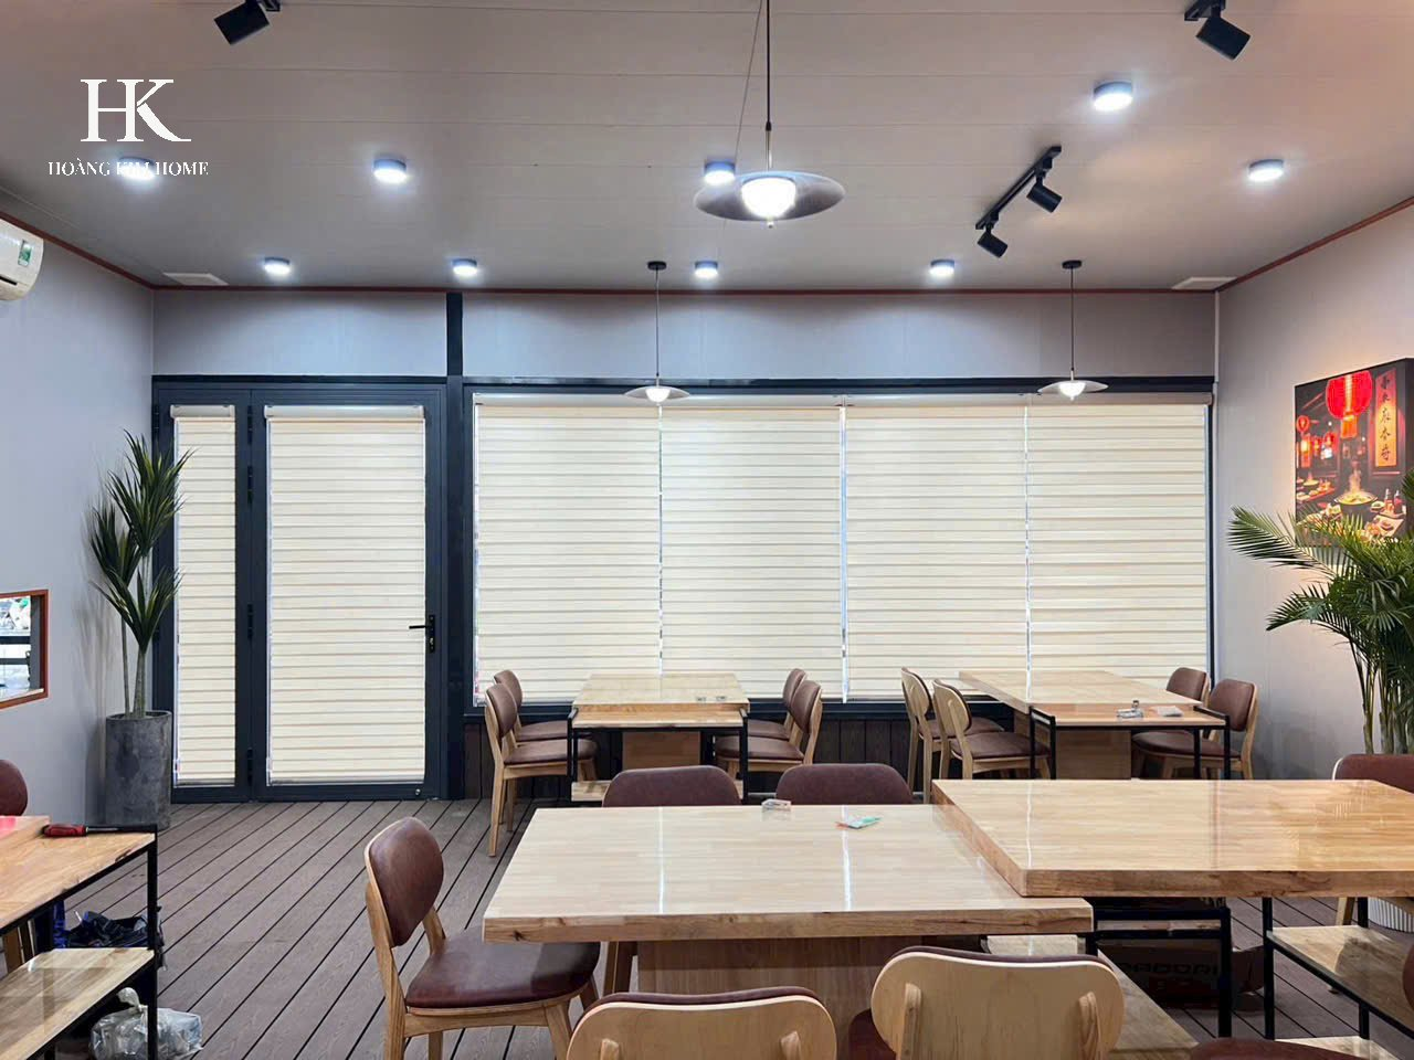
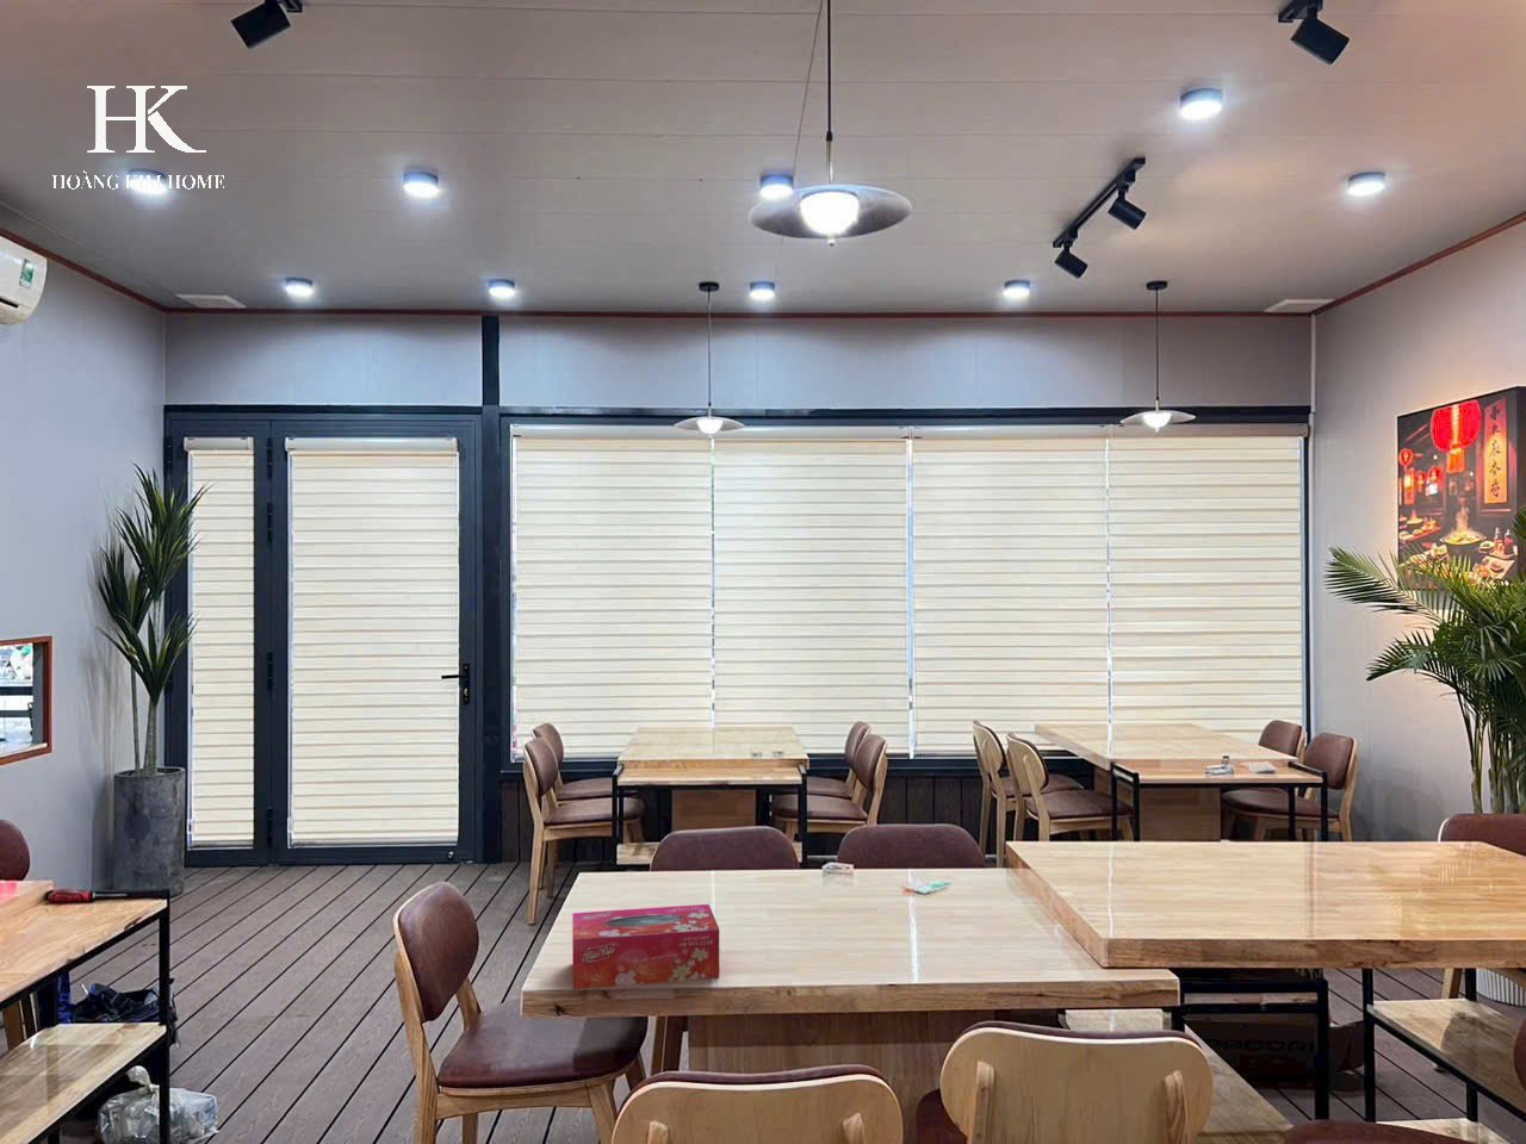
+ tissue box [571,904,720,990]
